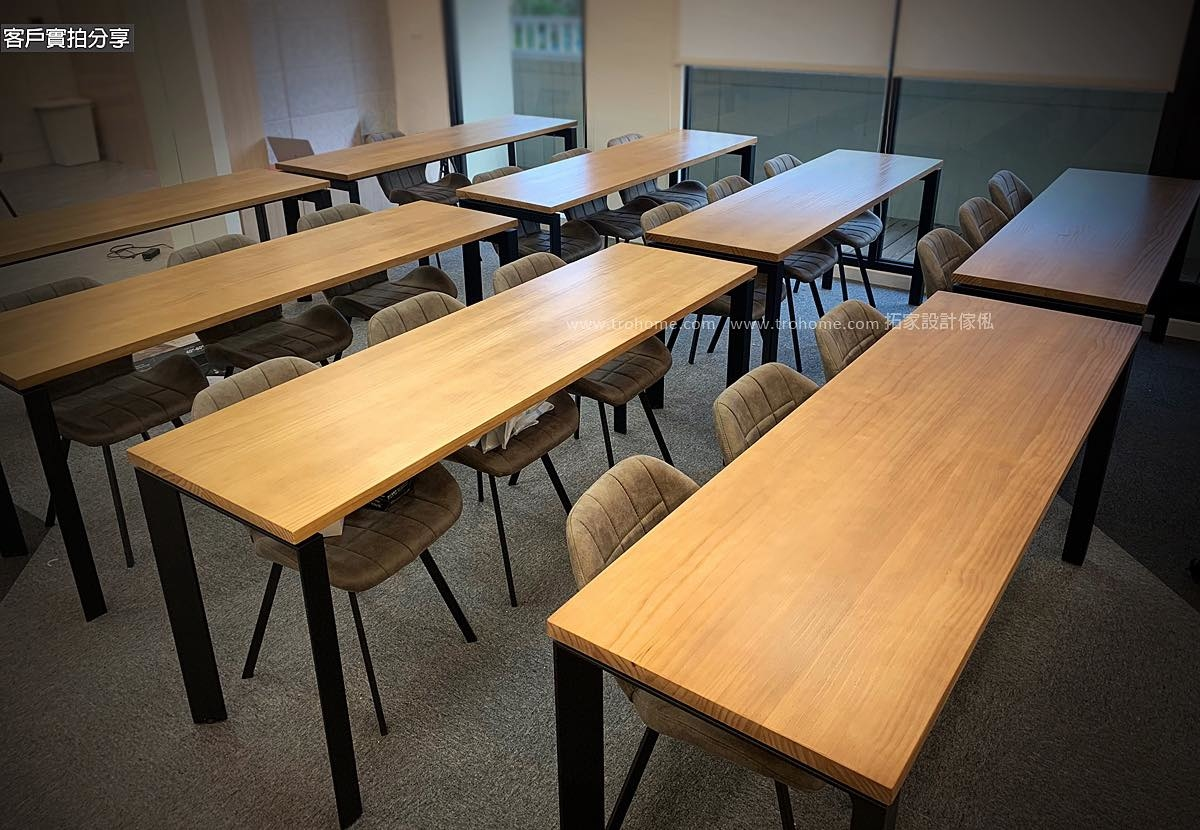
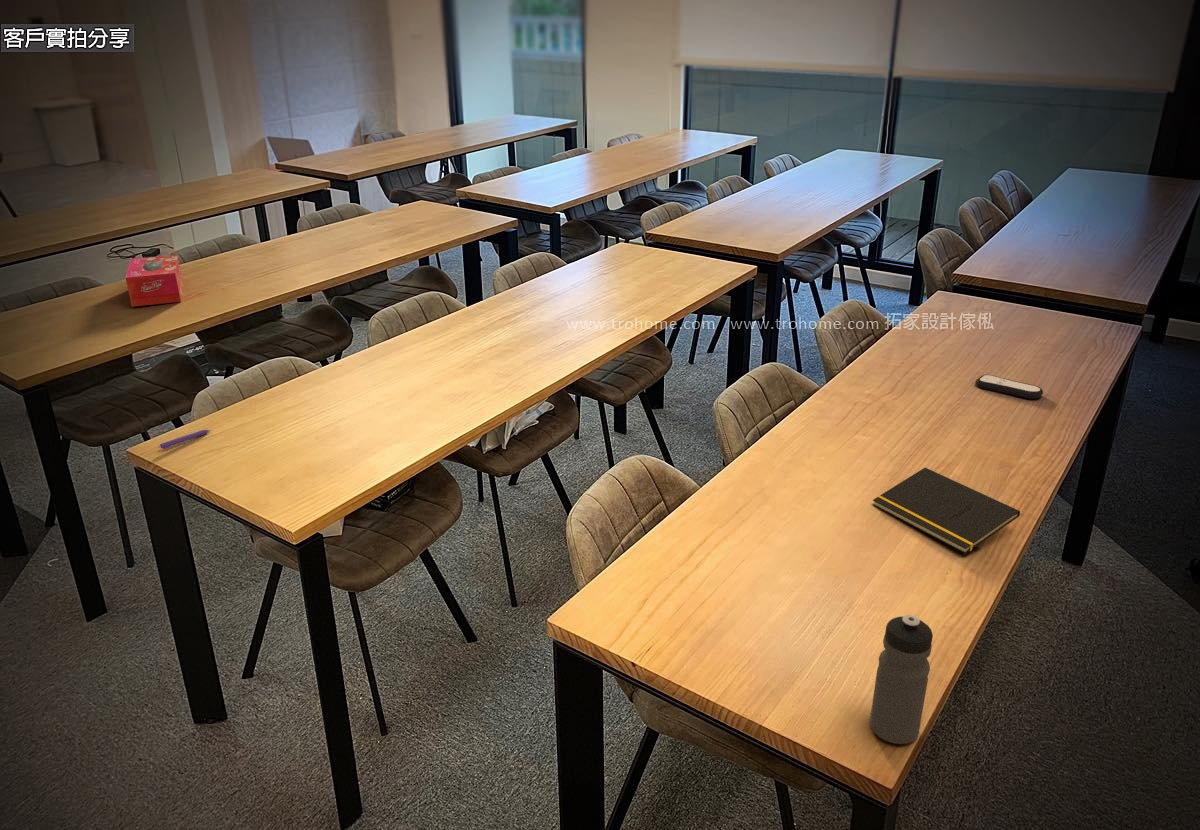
+ notepad [872,467,1021,555]
+ water bottle [869,614,934,745]
+ remote control [974,374,1044,400]
+ pen [157,429,211,450]
+ tissue box [125,254,183,308]
